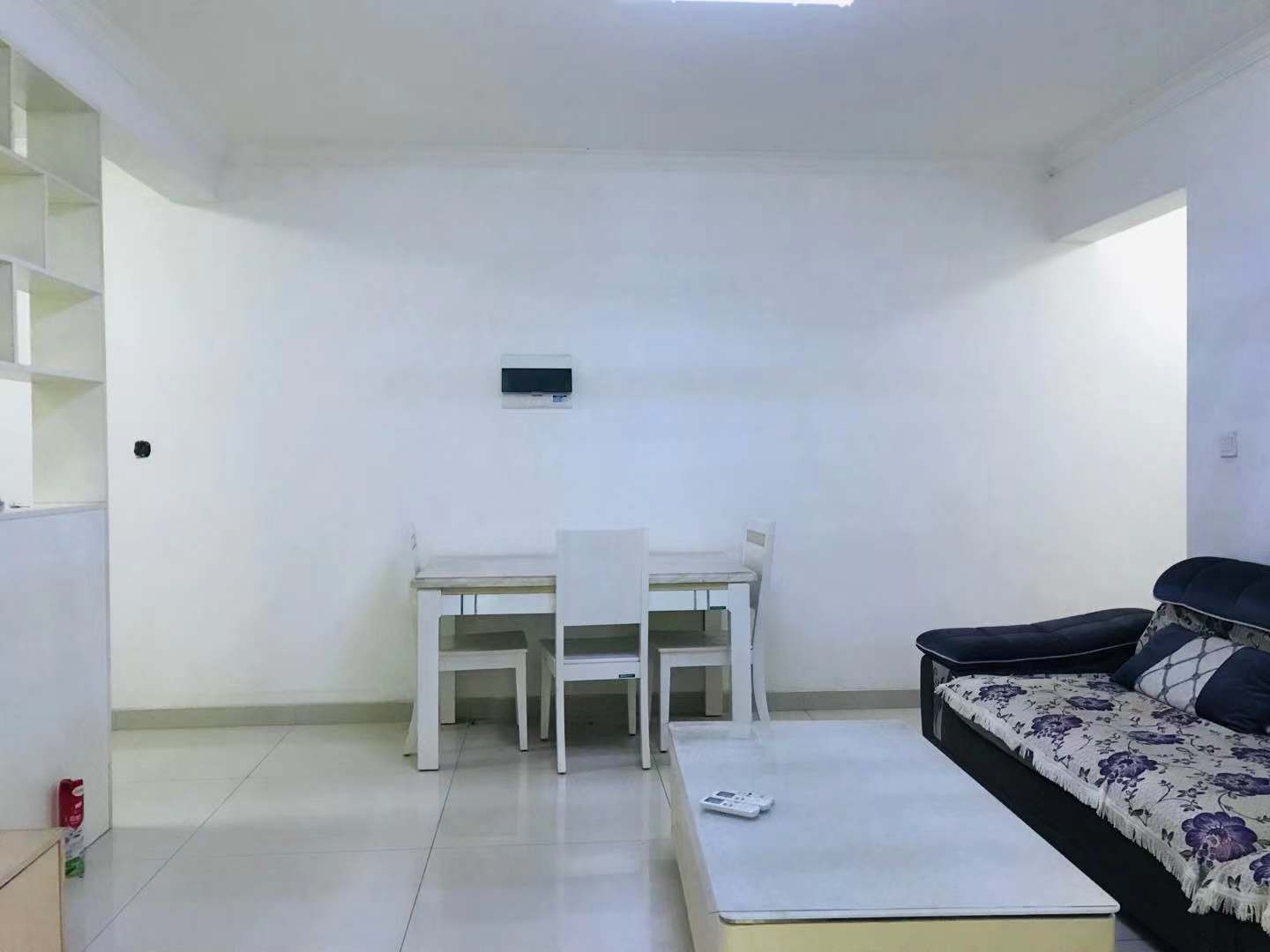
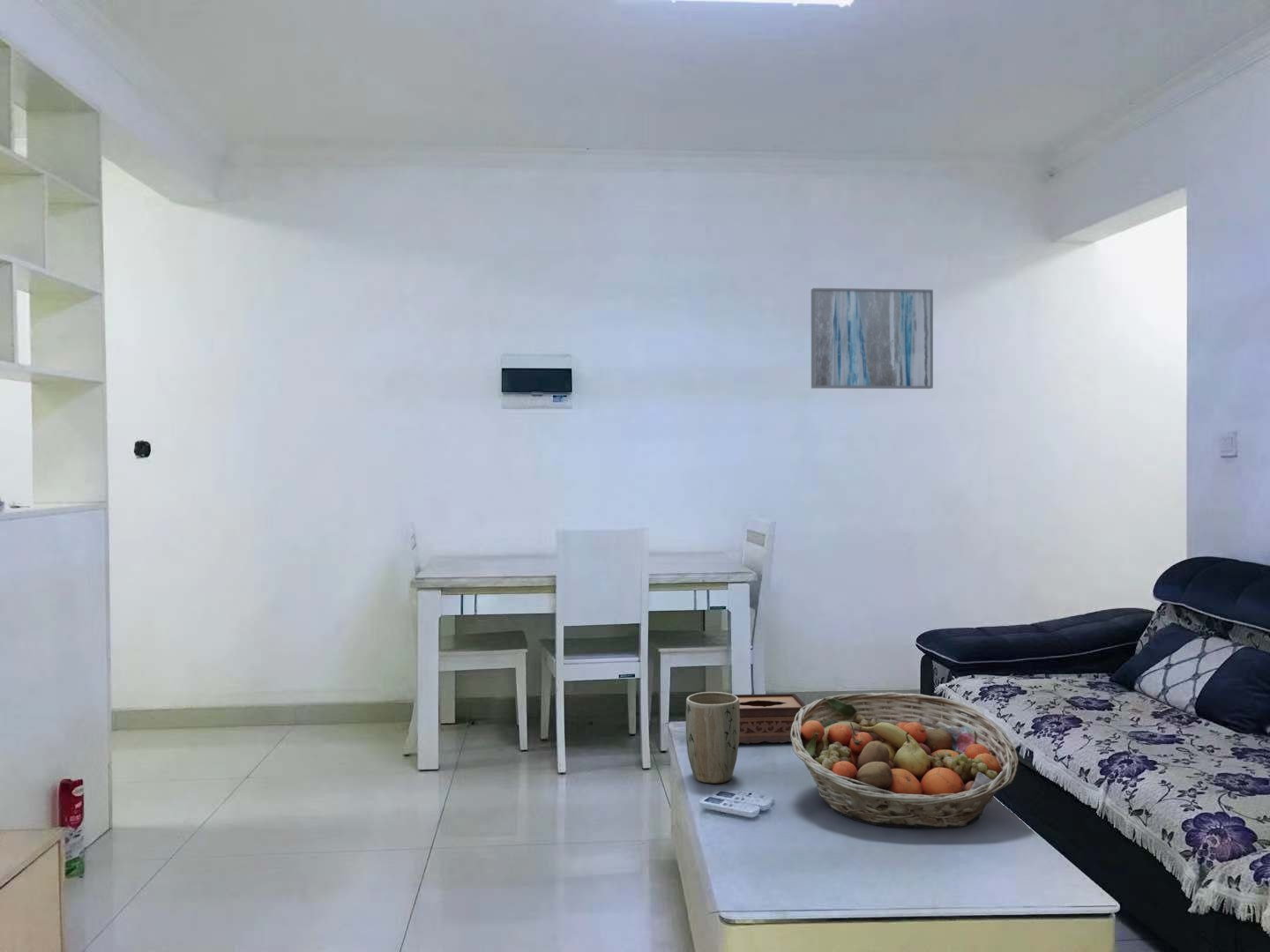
+ fruit basket [790,691,1020,829]
+ tissue box [734,693,807,744]
+ plant pot [685,691,740,785]
+ wall art [811,287,934,390]
